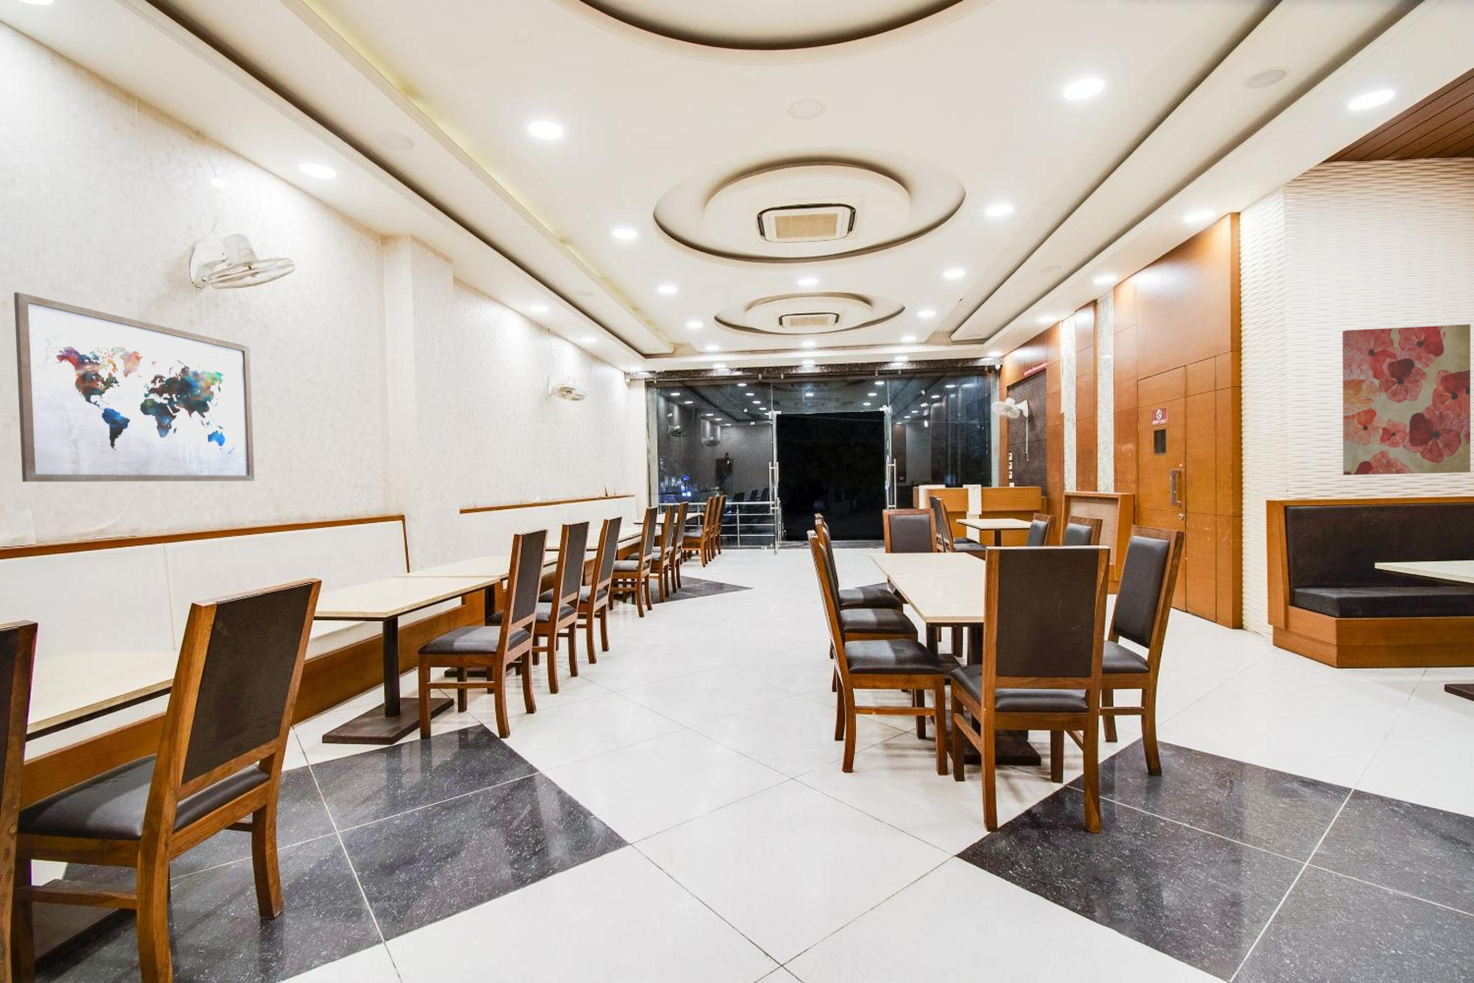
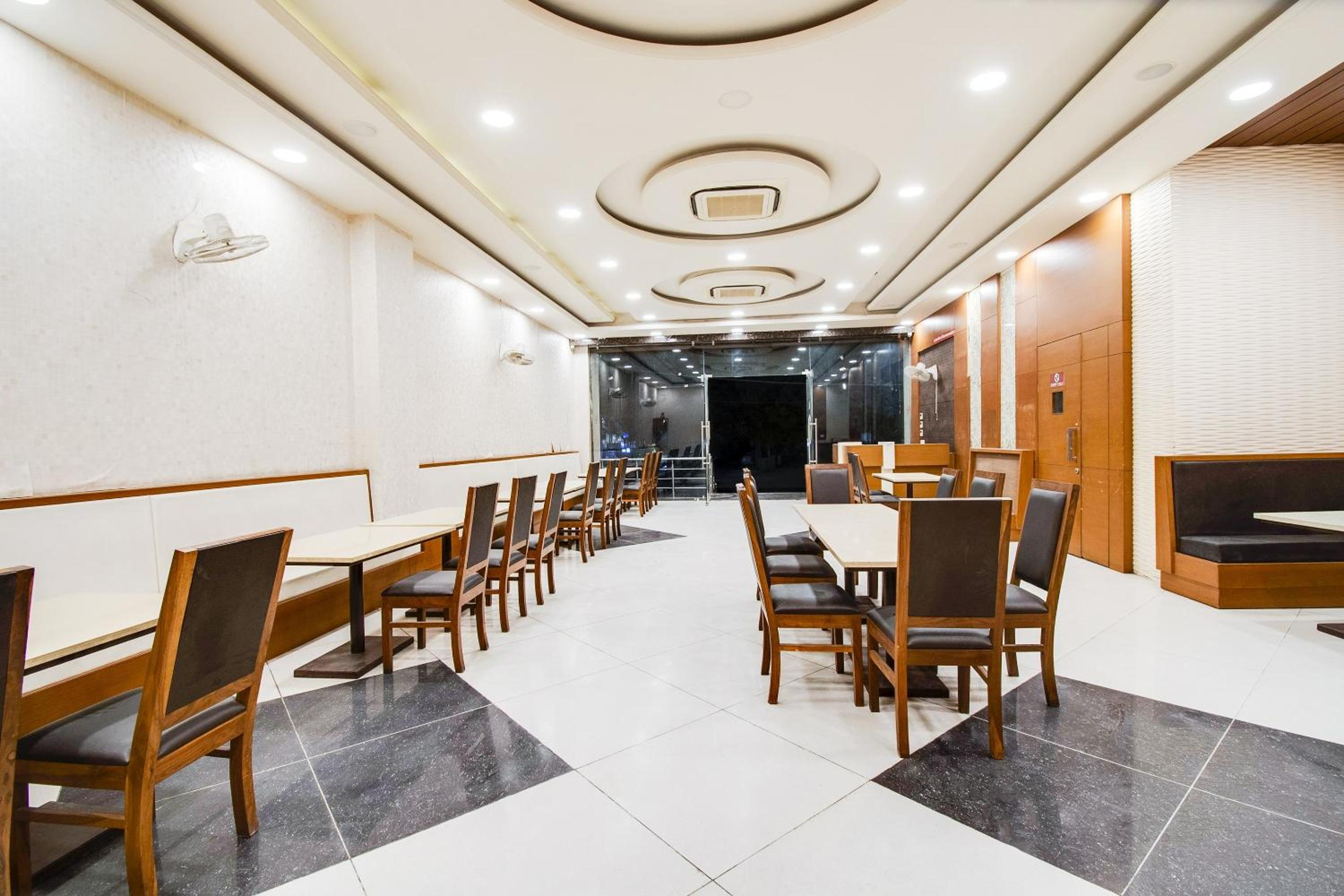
- wall art [1342,324,1471,476]
- wall art [13,292,254,483]
